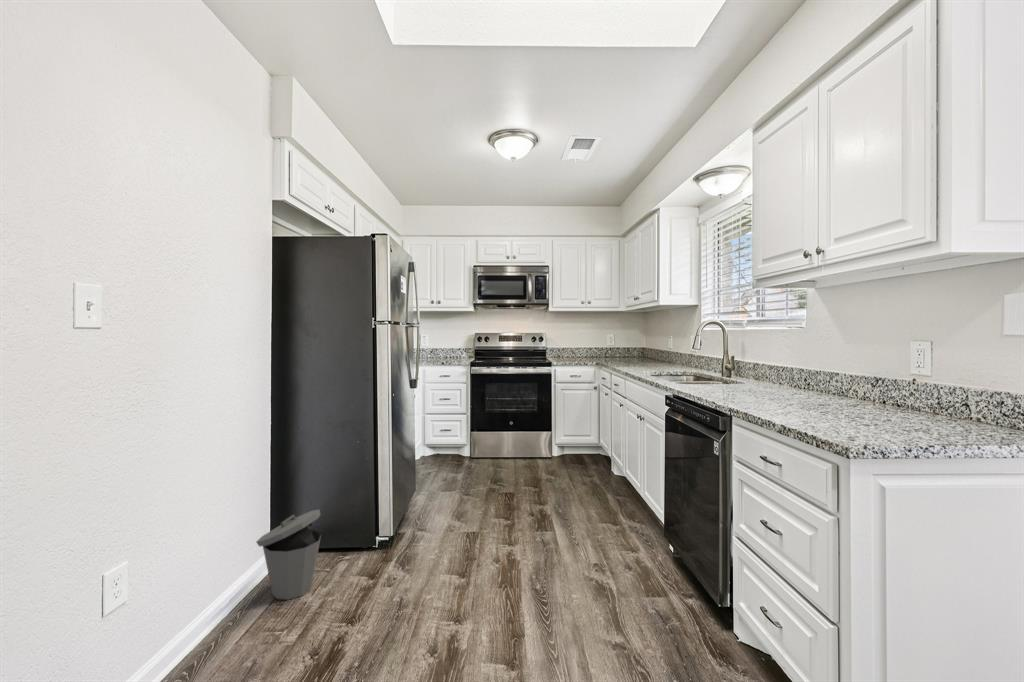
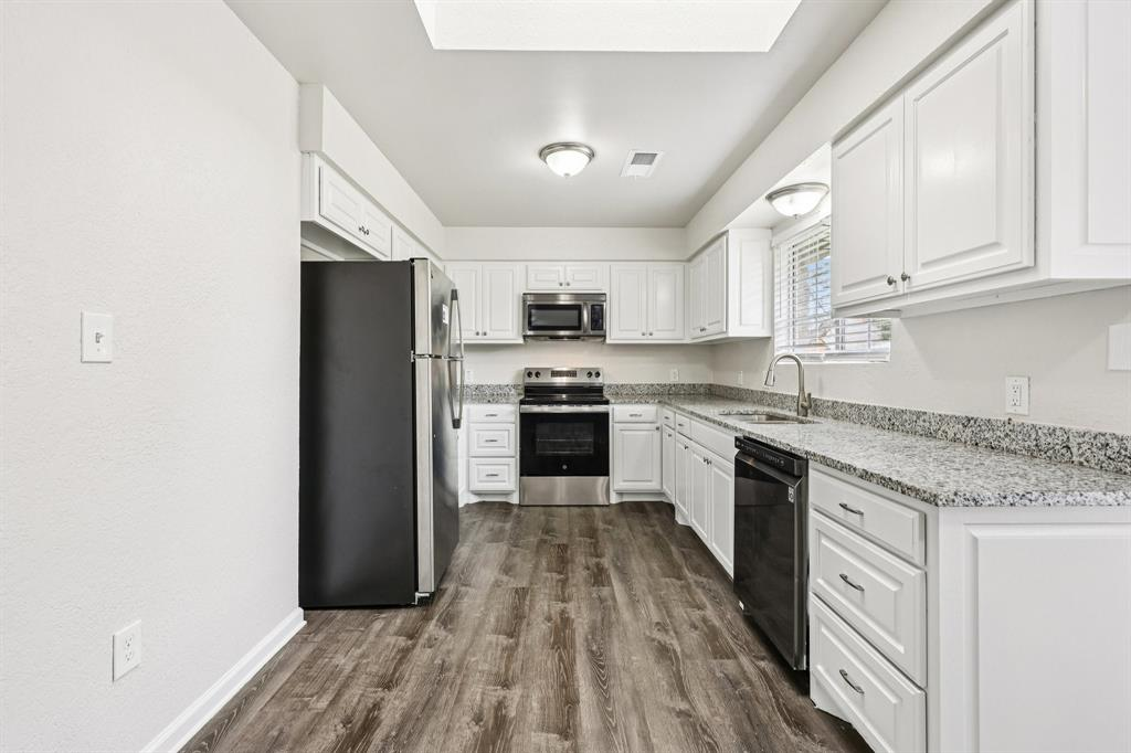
- trash can [255,509,322,601]
